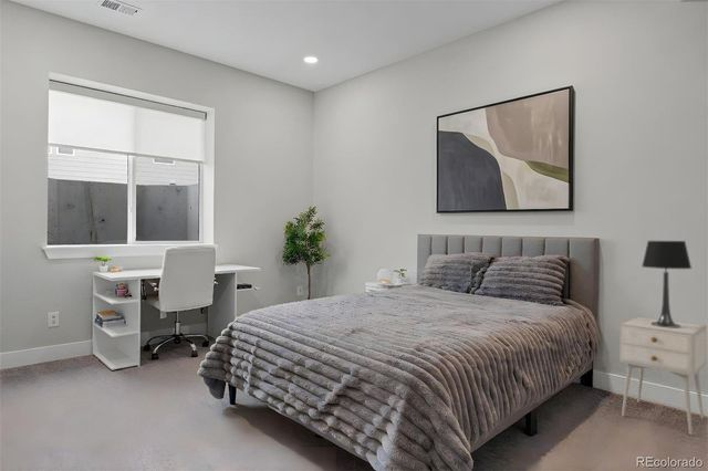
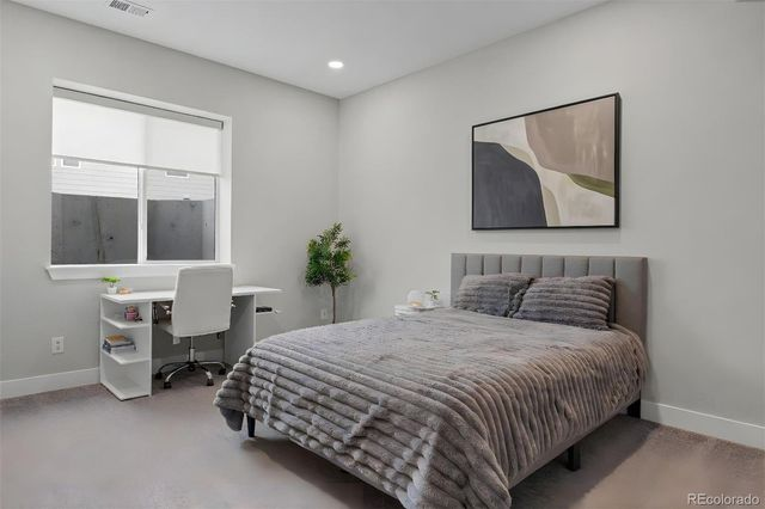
- nightstand [618,316,708,436]
- table lamp [641,240,693,327]
